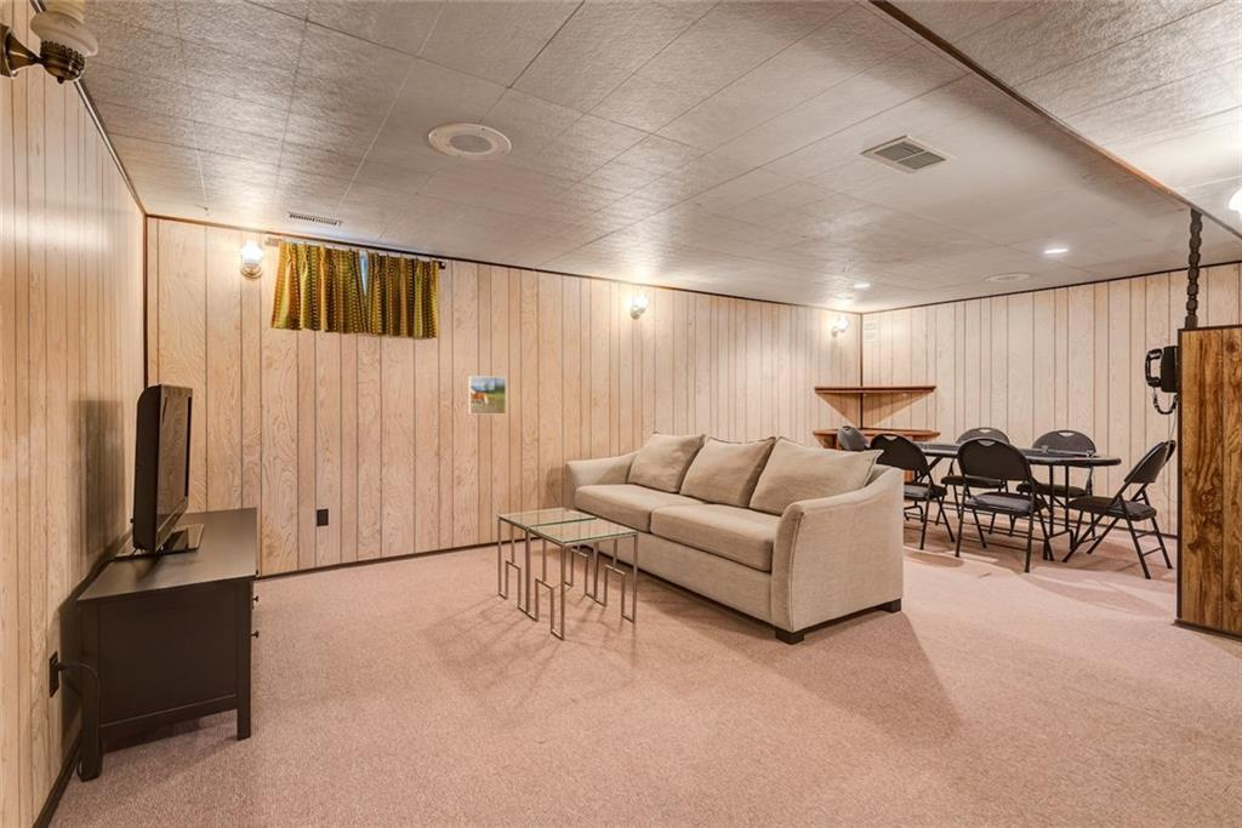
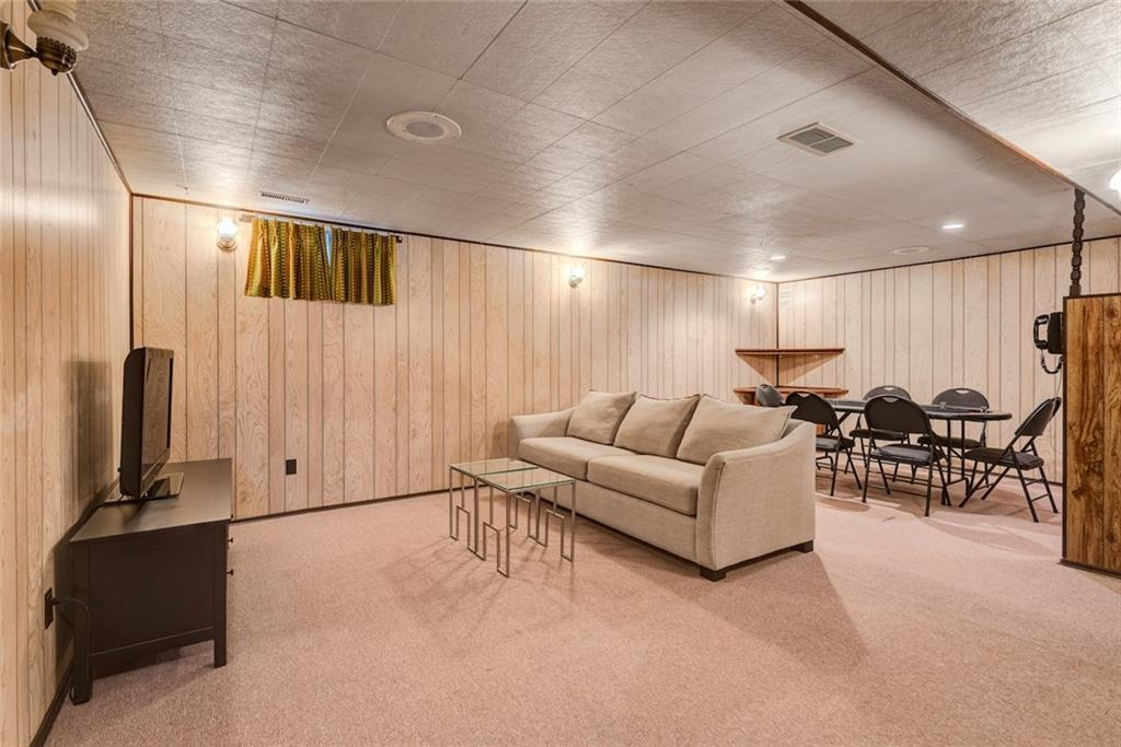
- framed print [468,375,507,416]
